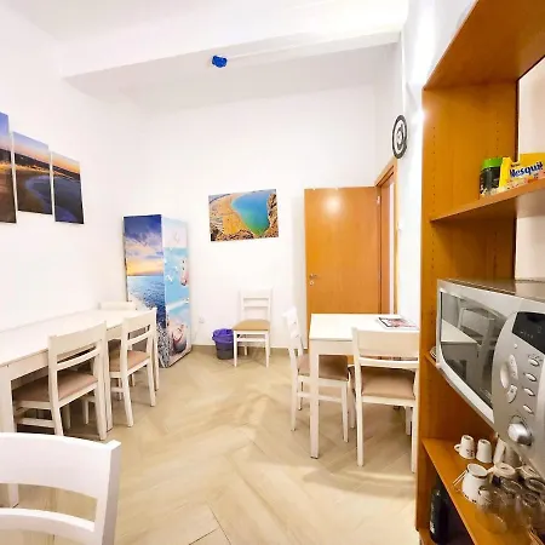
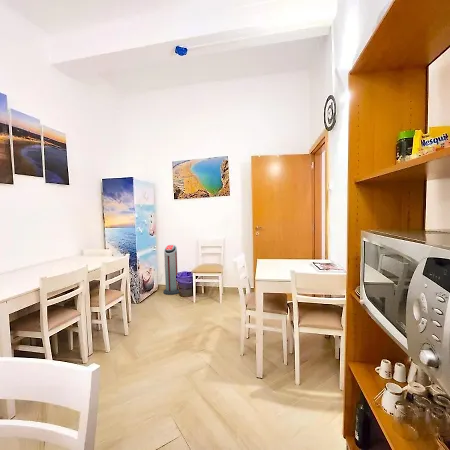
+ air purifier [162,244,181,296]
